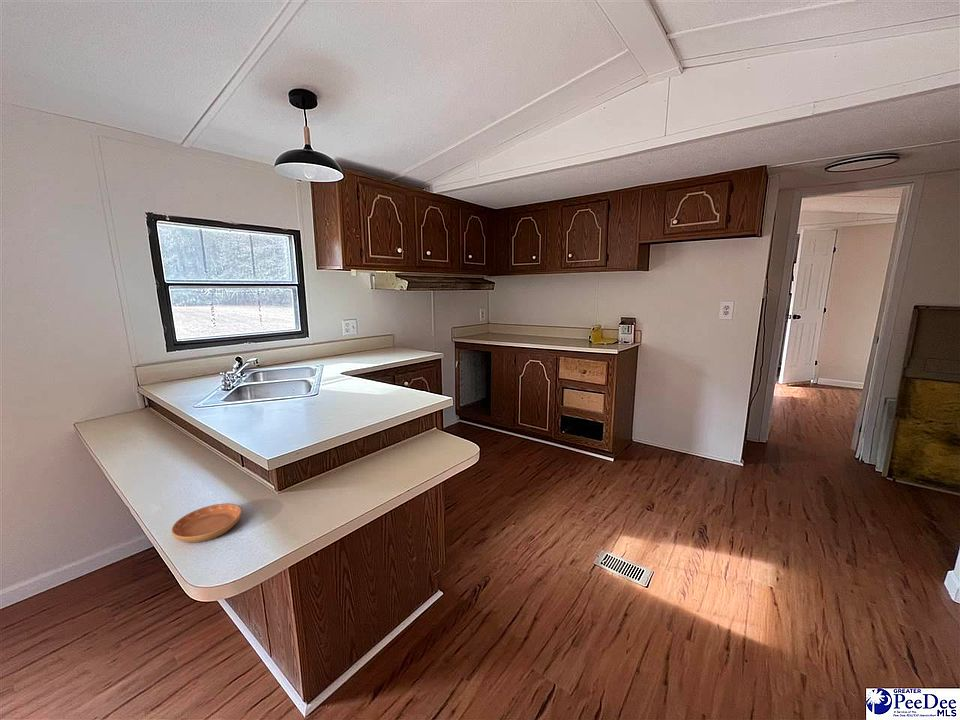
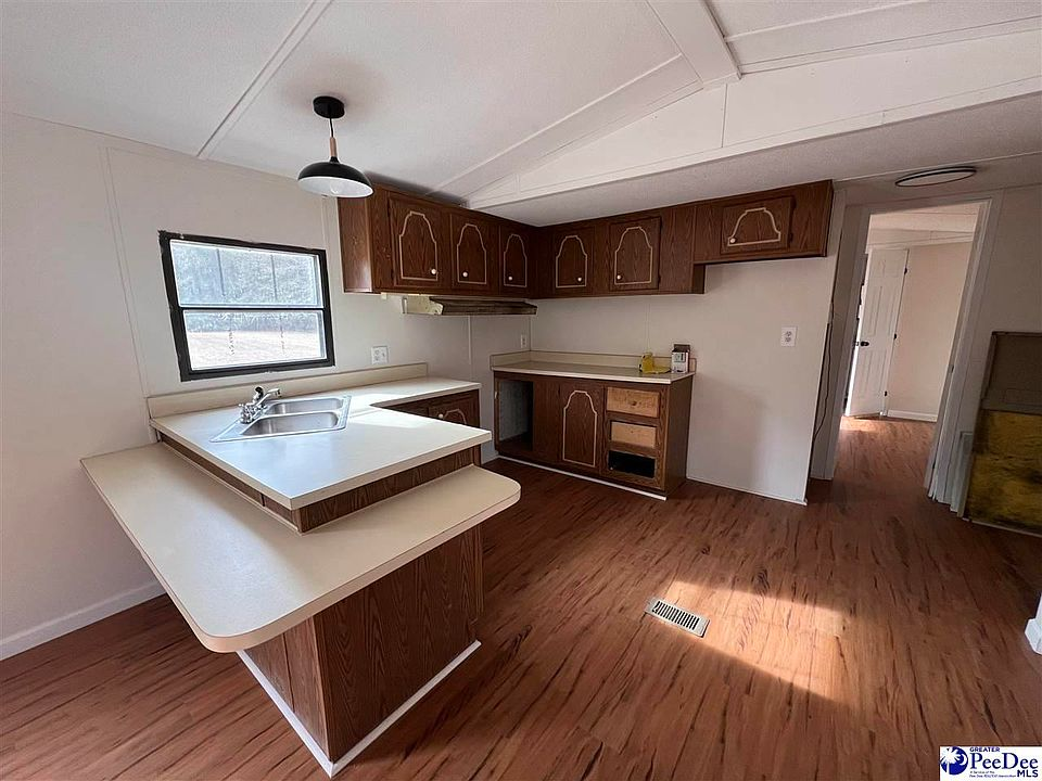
- saucer [170,502,243,543]
